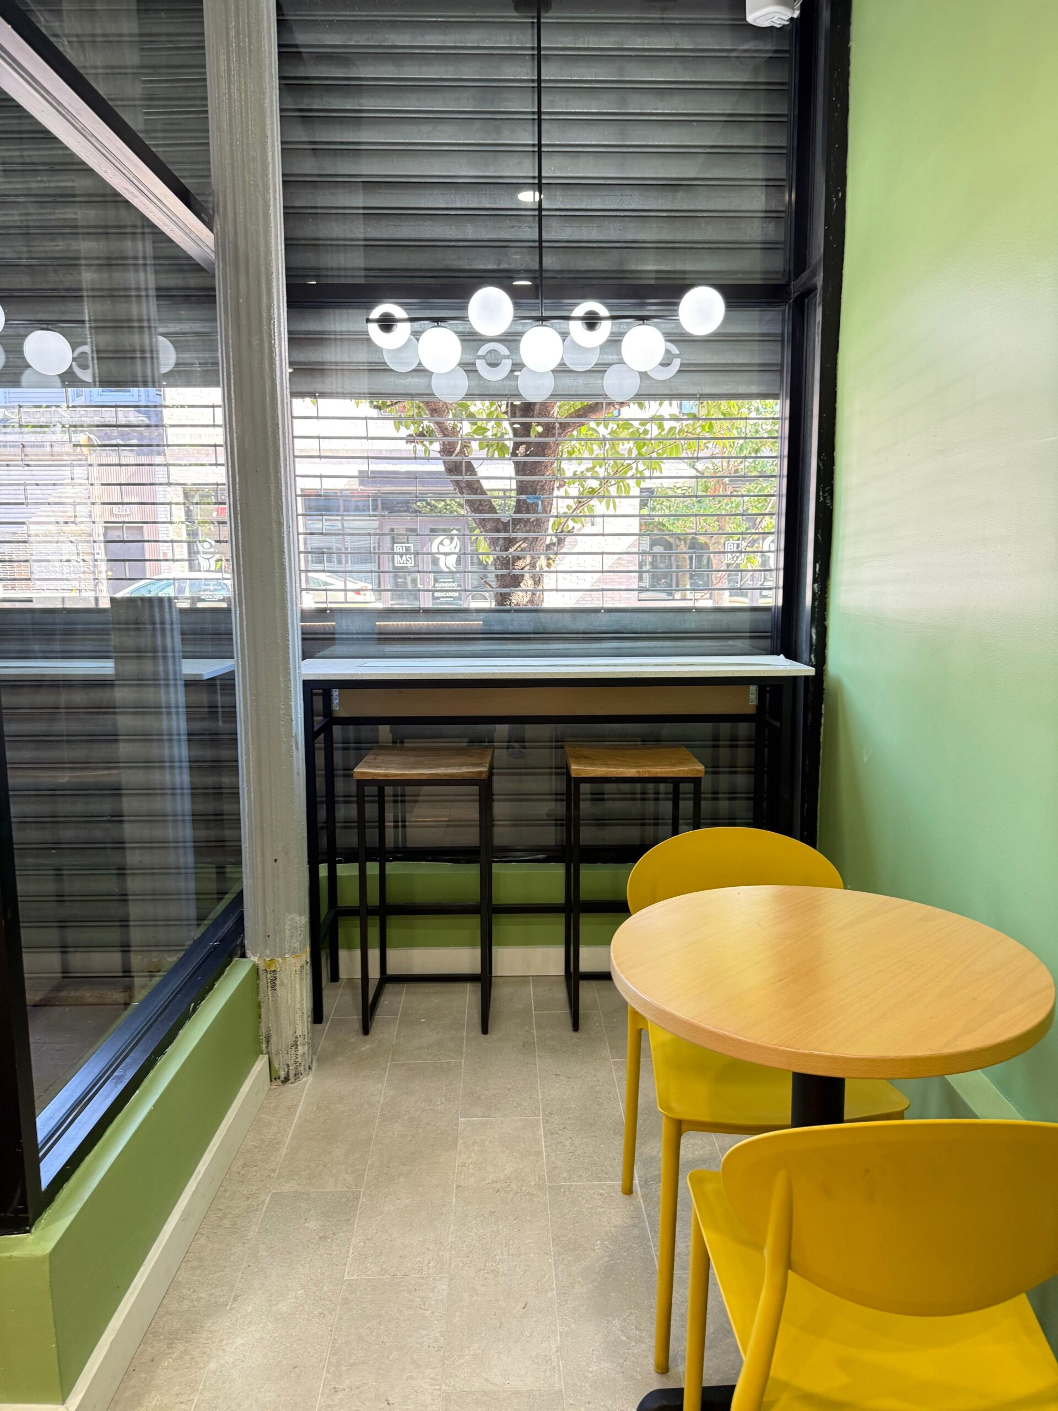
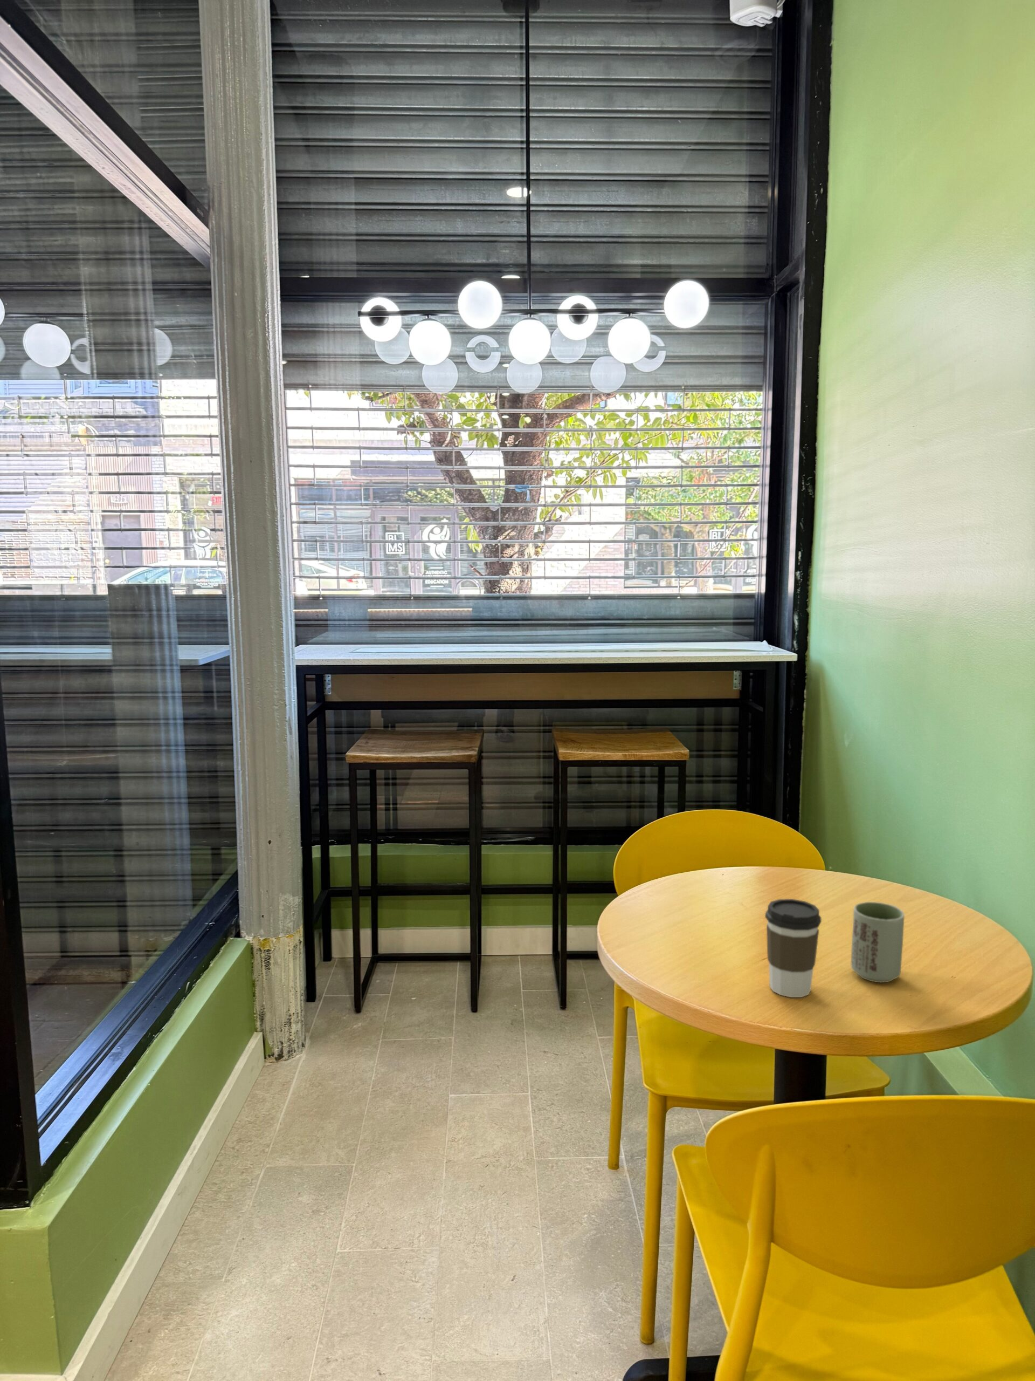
+ cup [850,901,906,983]
+ coffee cup [764,898,822,998]
